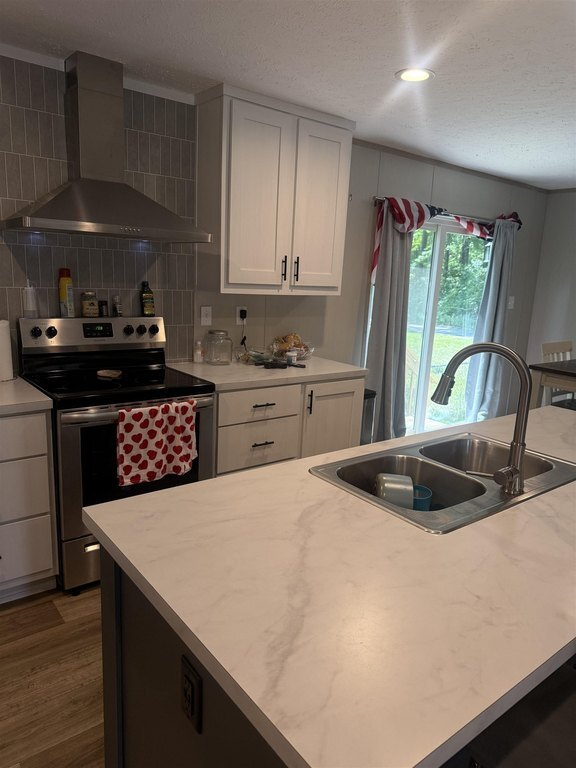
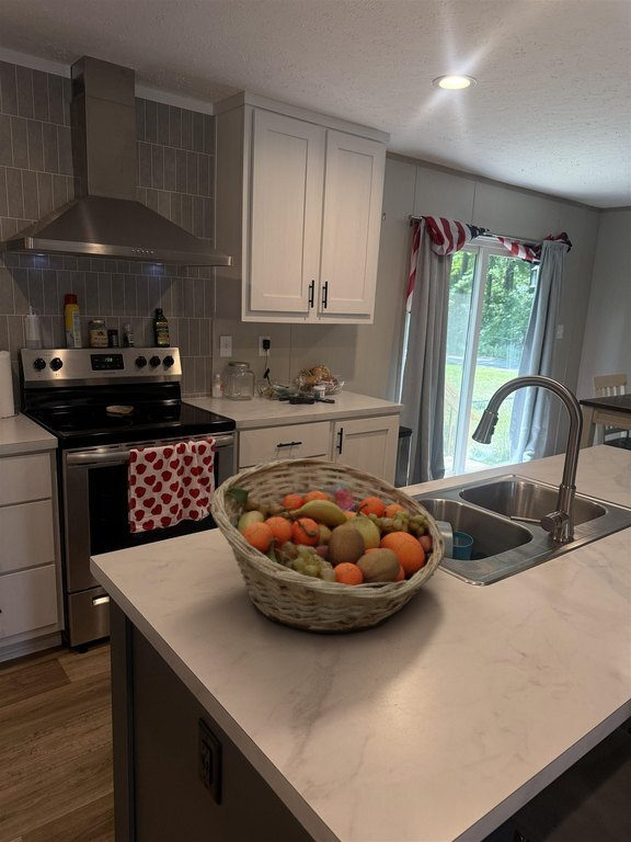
+ fruit basket [209,457,446,634]
